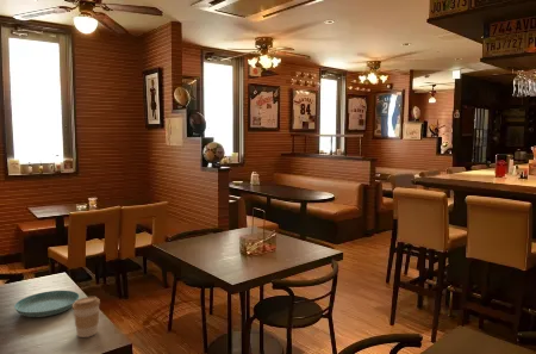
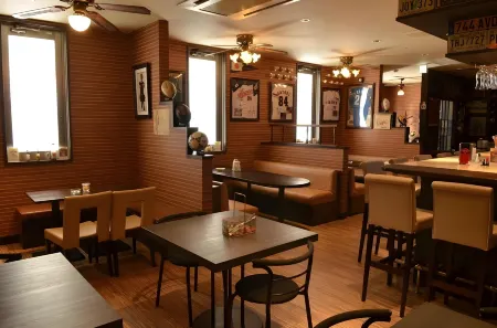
- saucer [13,290,81,318]
- coffee cup [71,296,101,339]
